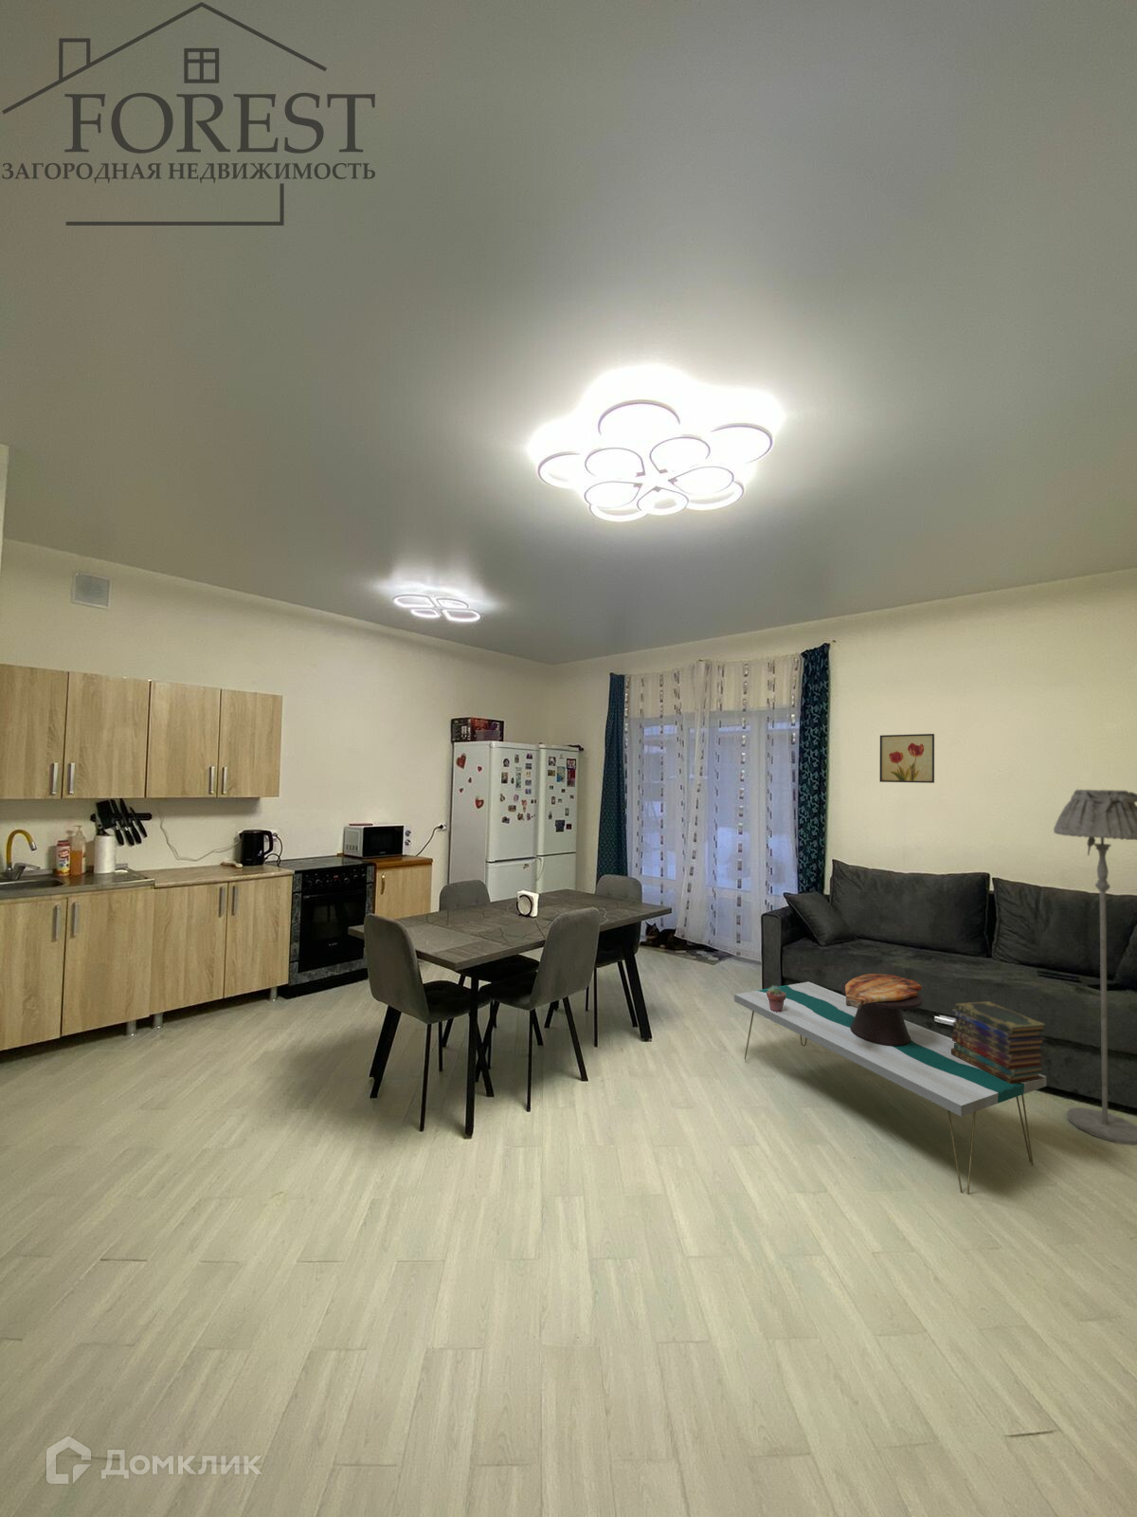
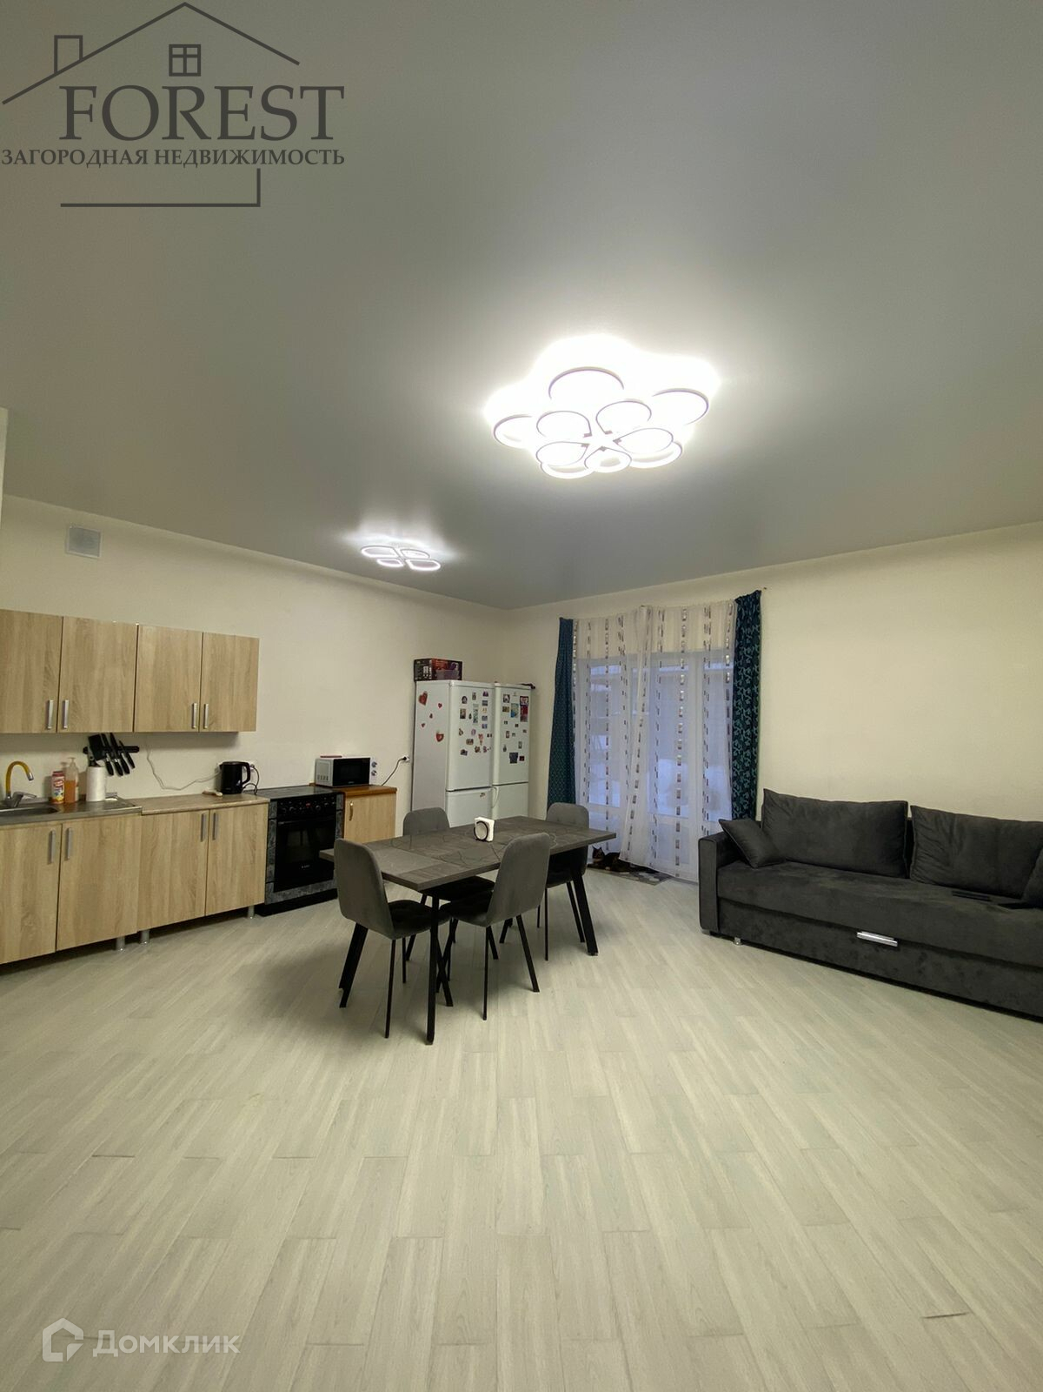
- coffee table [733,982,1047,1196]
- potted succulent [767,985,786,1013]
- floor lamp [1052,788,1137,1147]
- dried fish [838,972,924,1046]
- book stack [952,1000,1047,1083]
- wall art [878,733,935,784]
